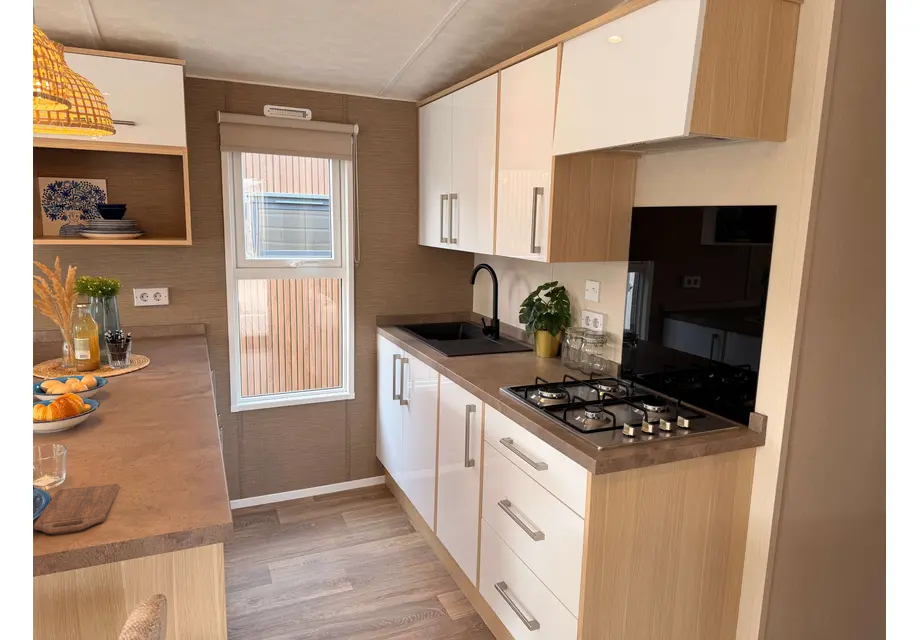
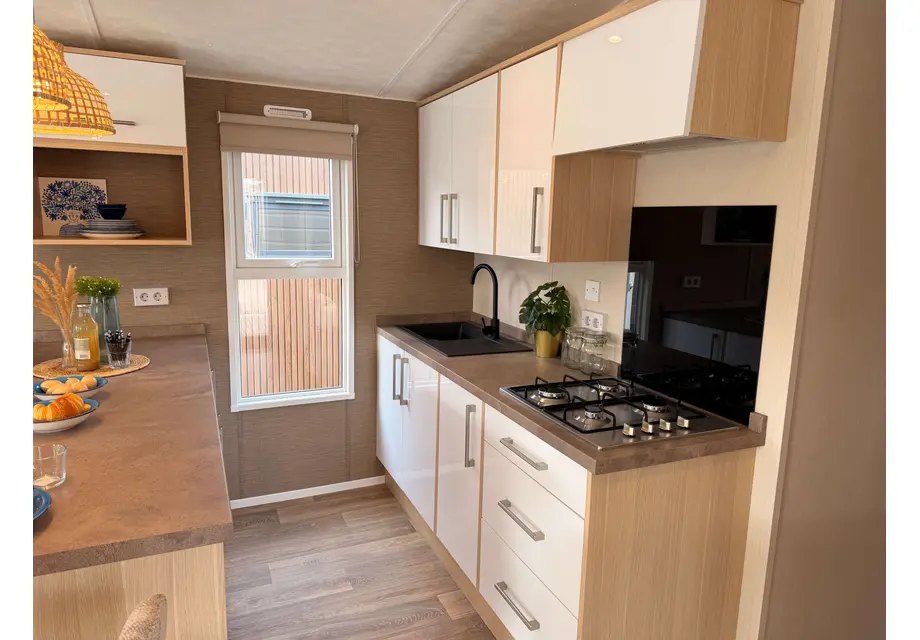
- cutting board [33,483,121,535]
